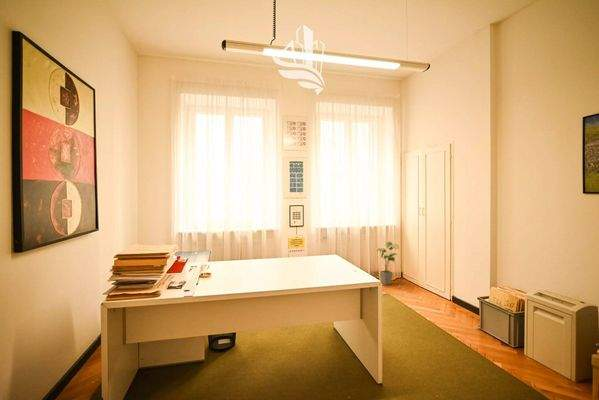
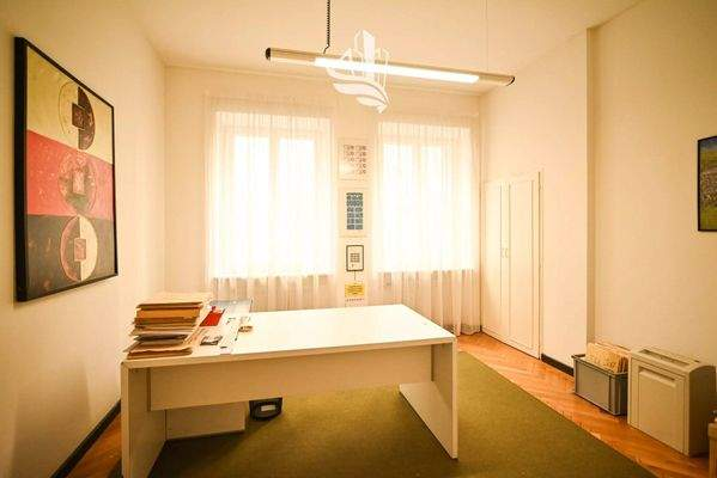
- house plant [376,241,400,286]
